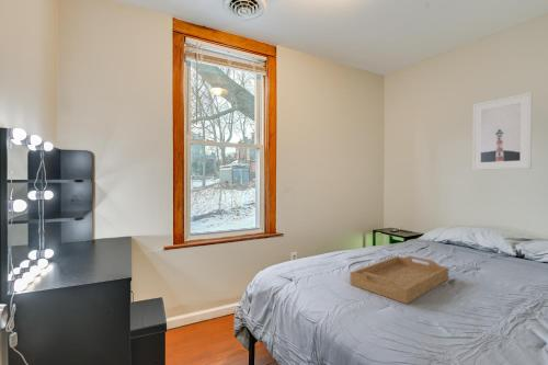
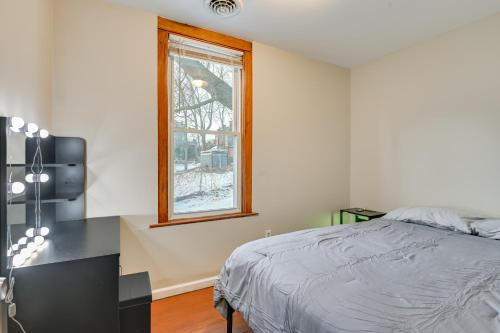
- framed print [471,91,534,171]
- serving tray [350,254,449,305]
